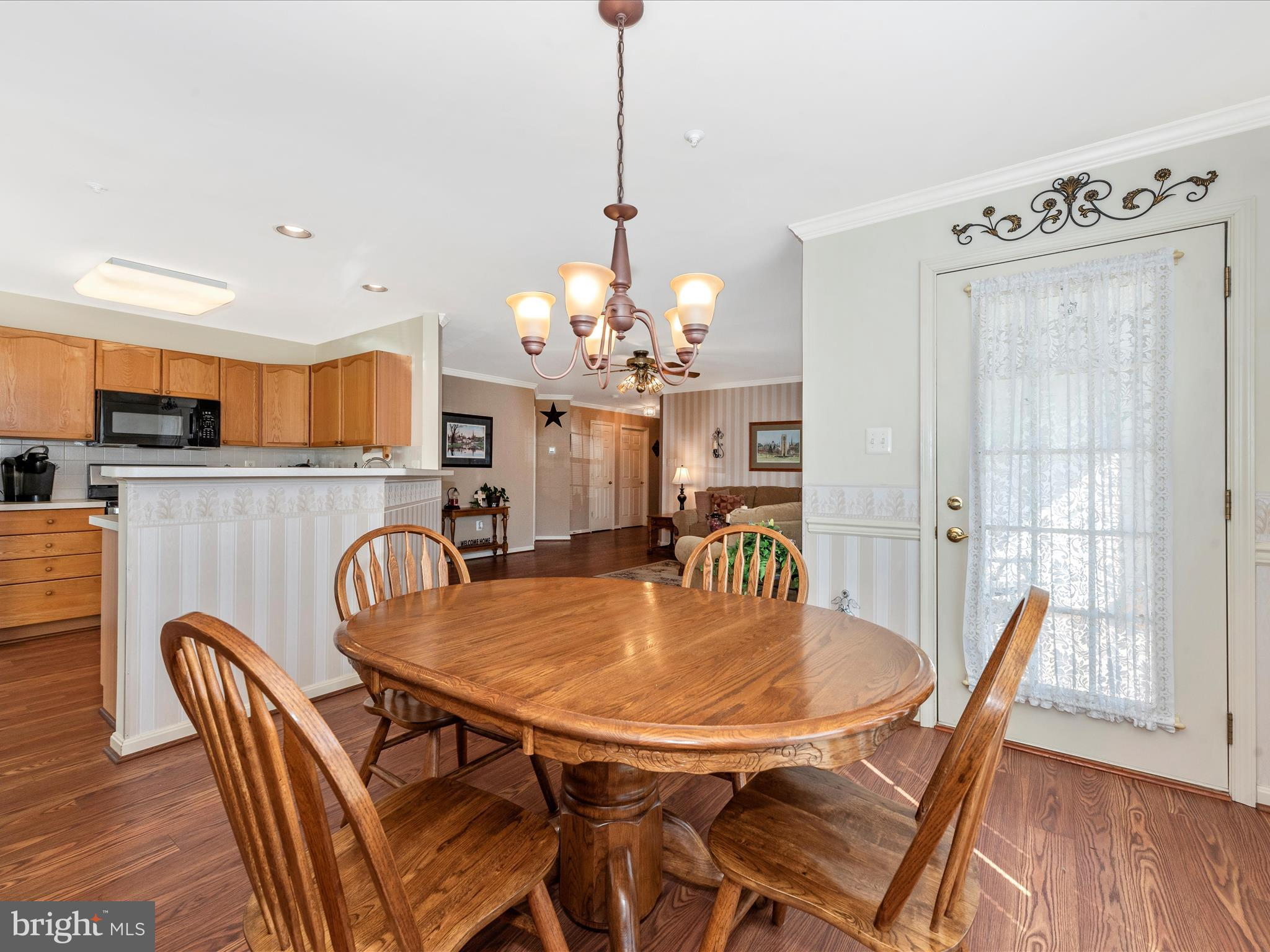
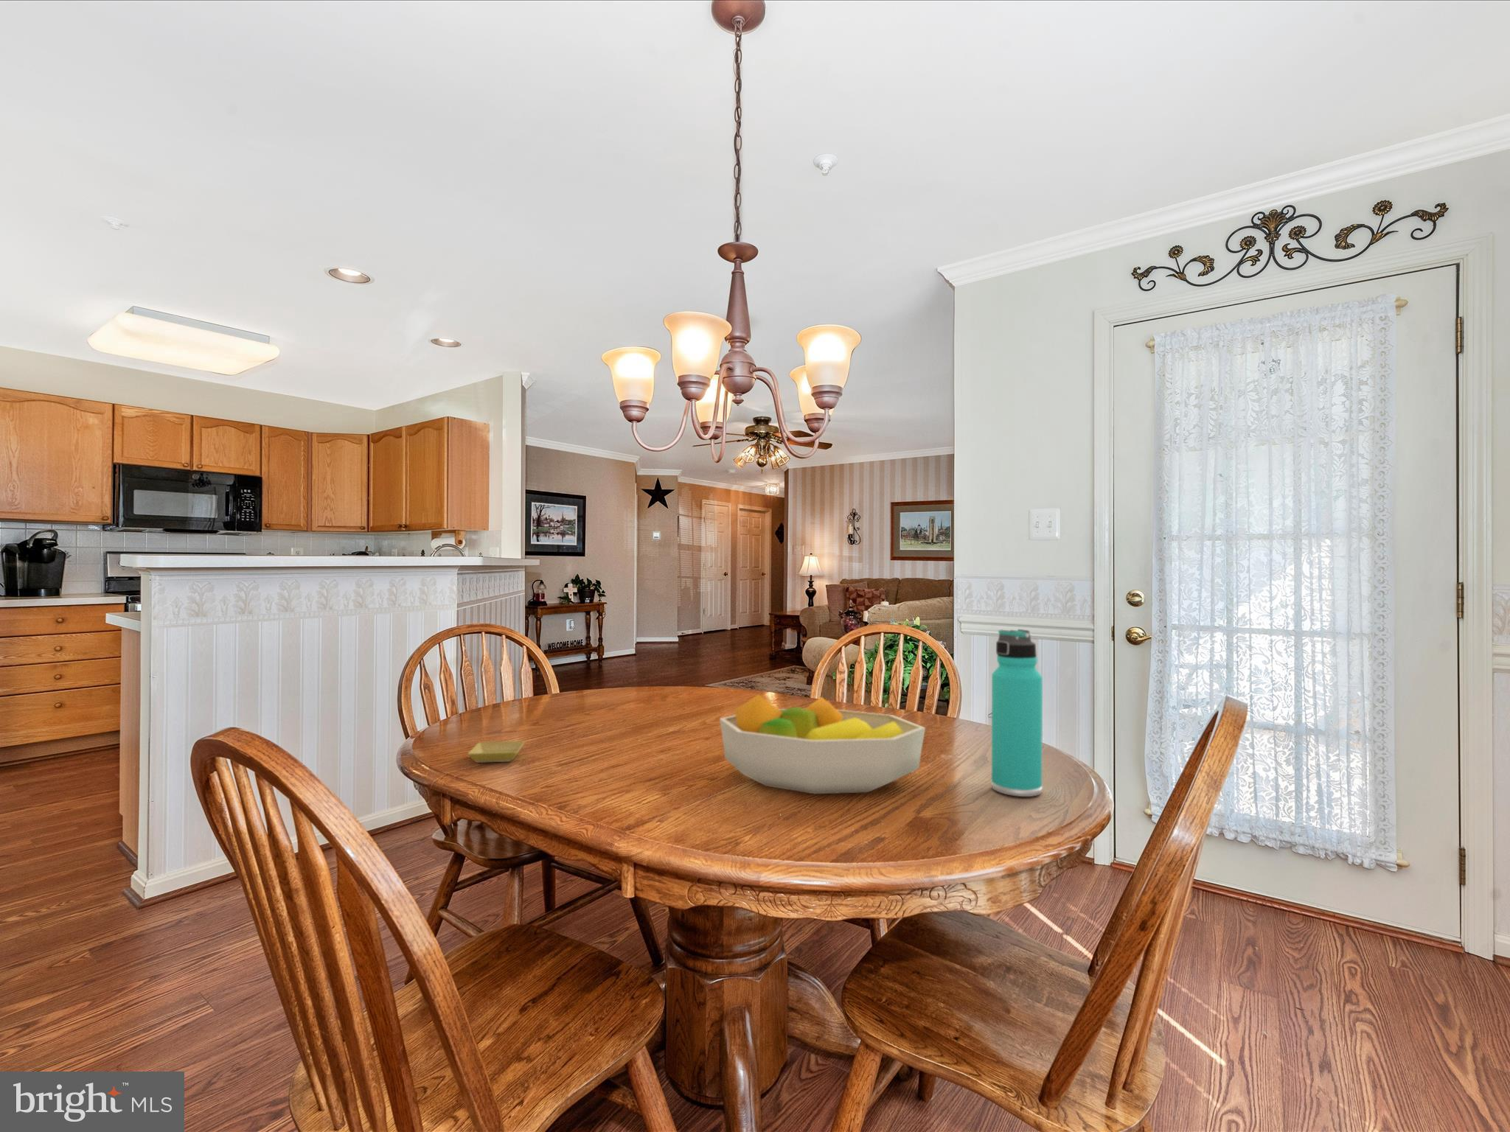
+ thermos bottle [990,629,1043,798]
+ fruit bowl [719,693,926,794]
+ saucer [467,740,526,763]
